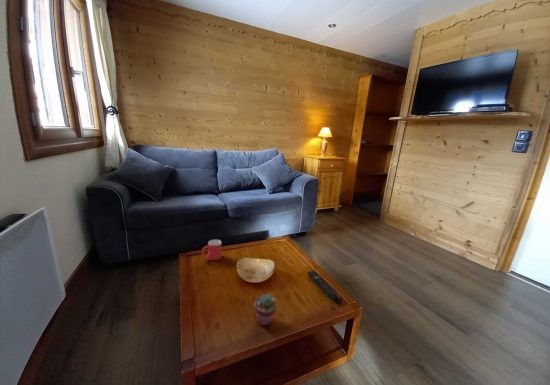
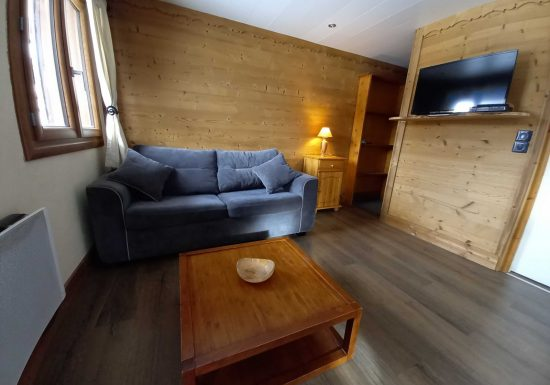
- remote control [306,270,344,304]
- potted succulent [253,293,278,327]
- mug [201,239,222,261]
